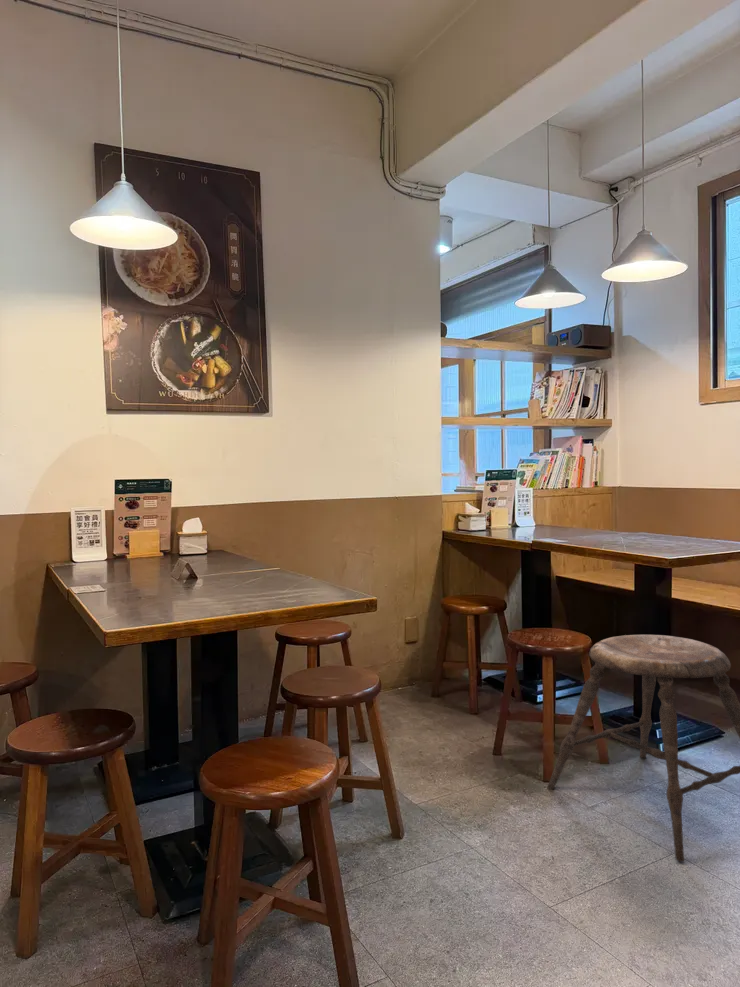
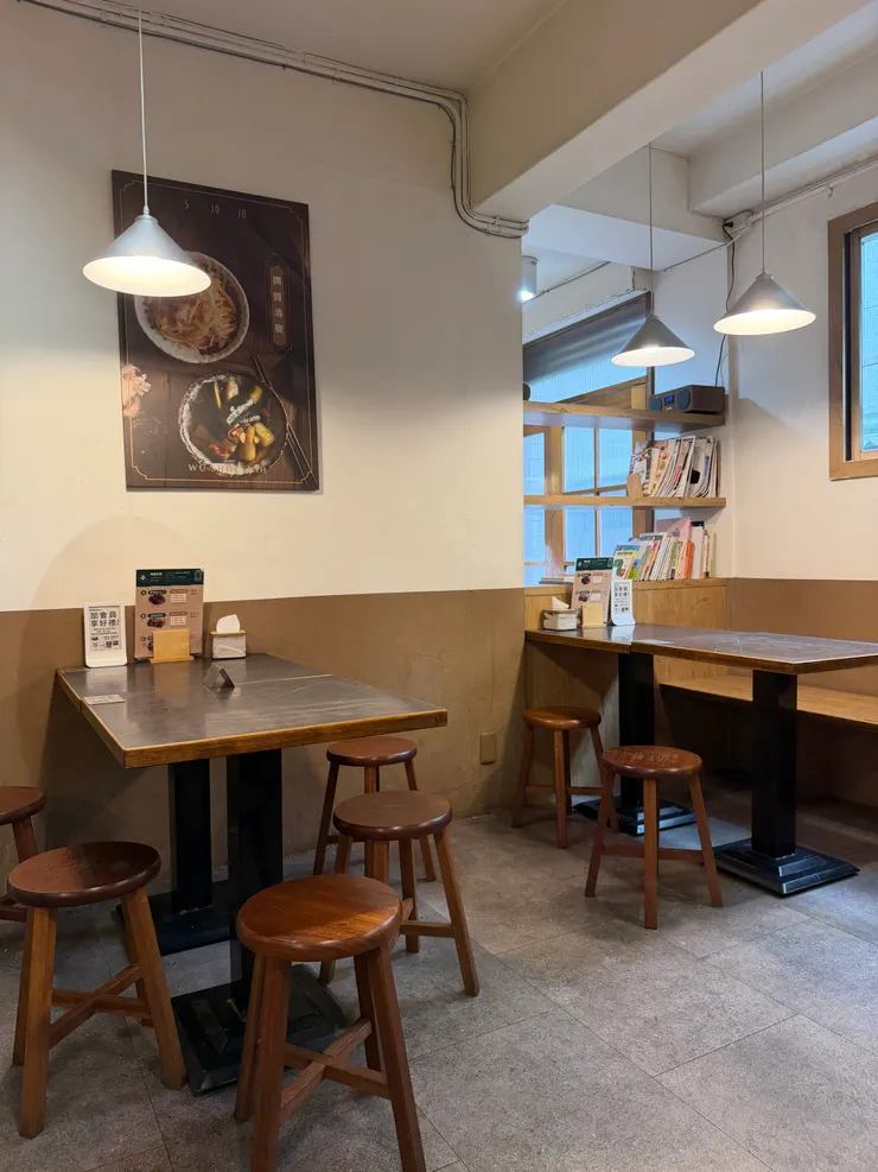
- stool [546,634,740,863]
